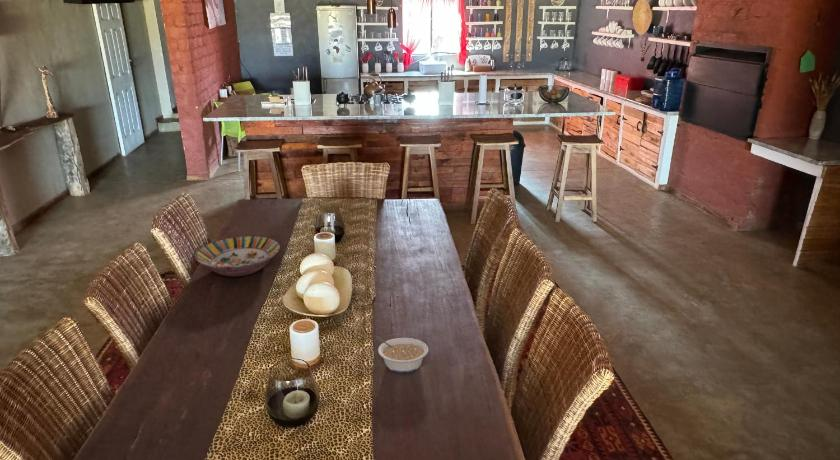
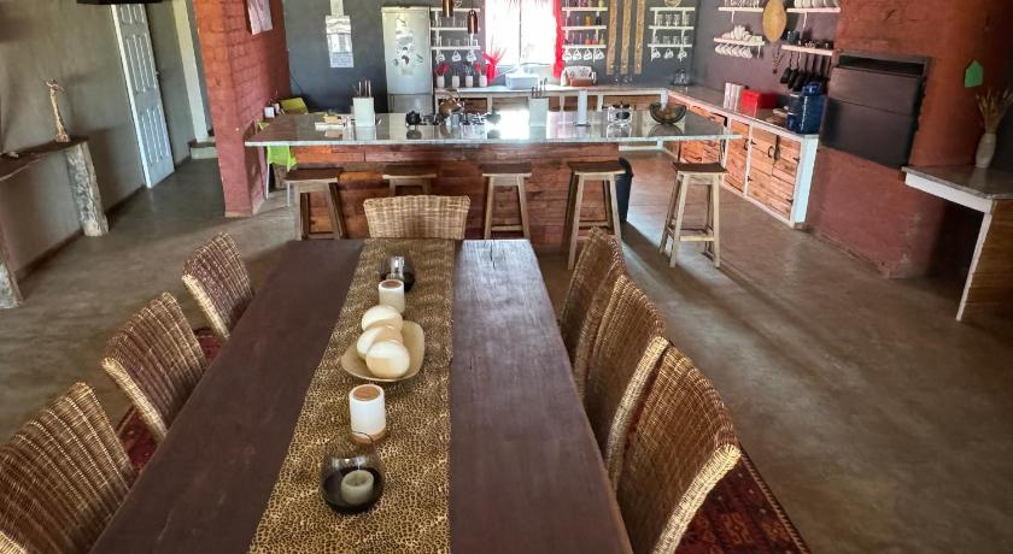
- serving bowl [194,235,281,278]
- legume [374,334,429,374]
